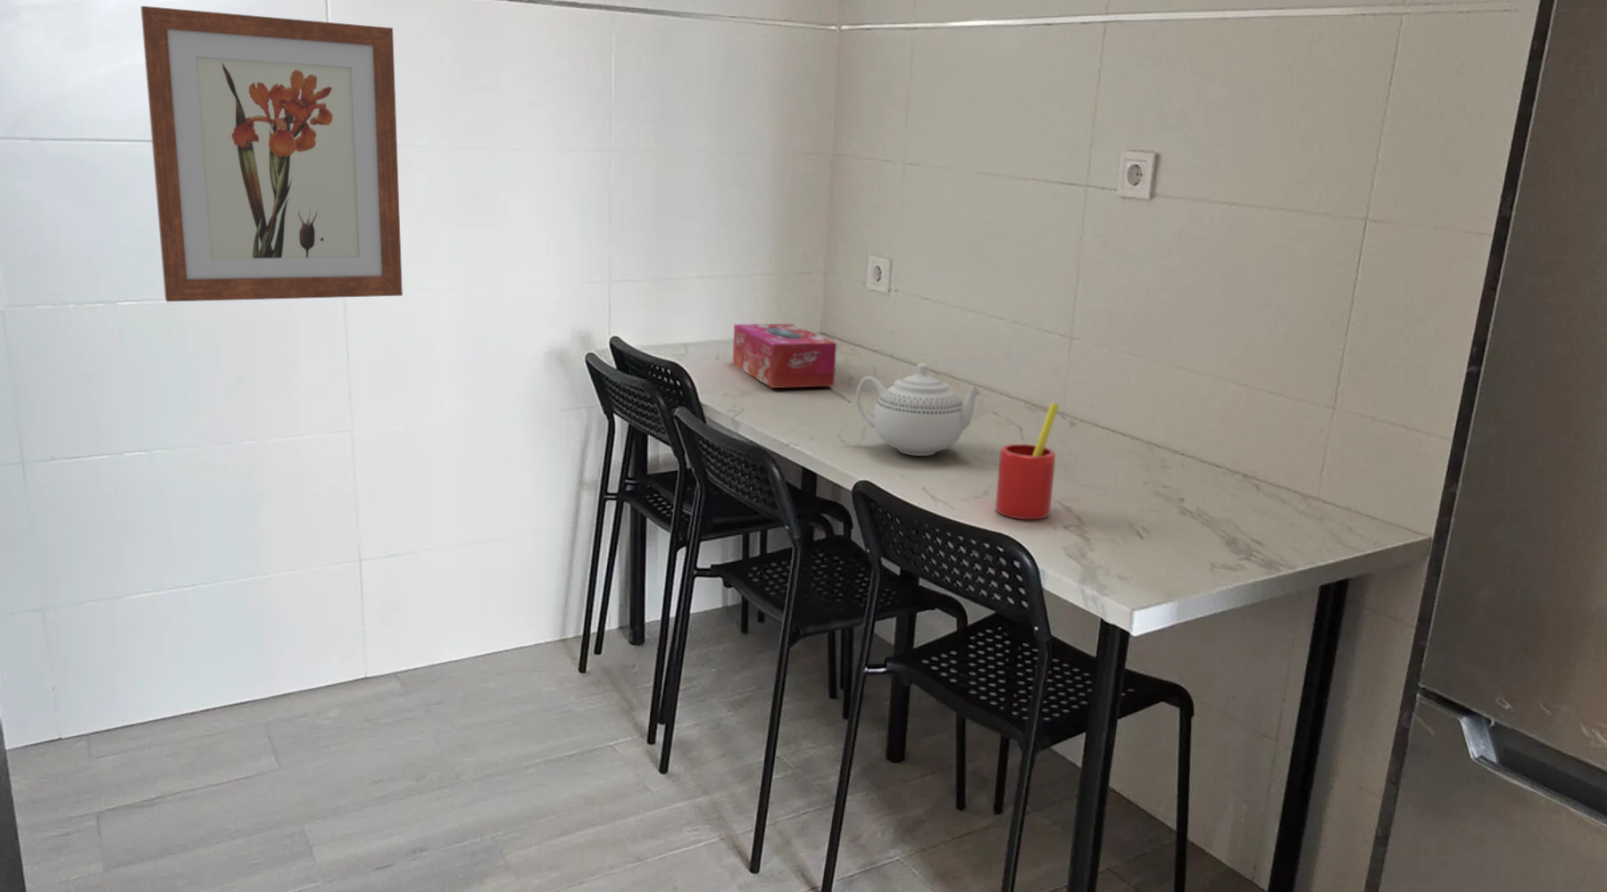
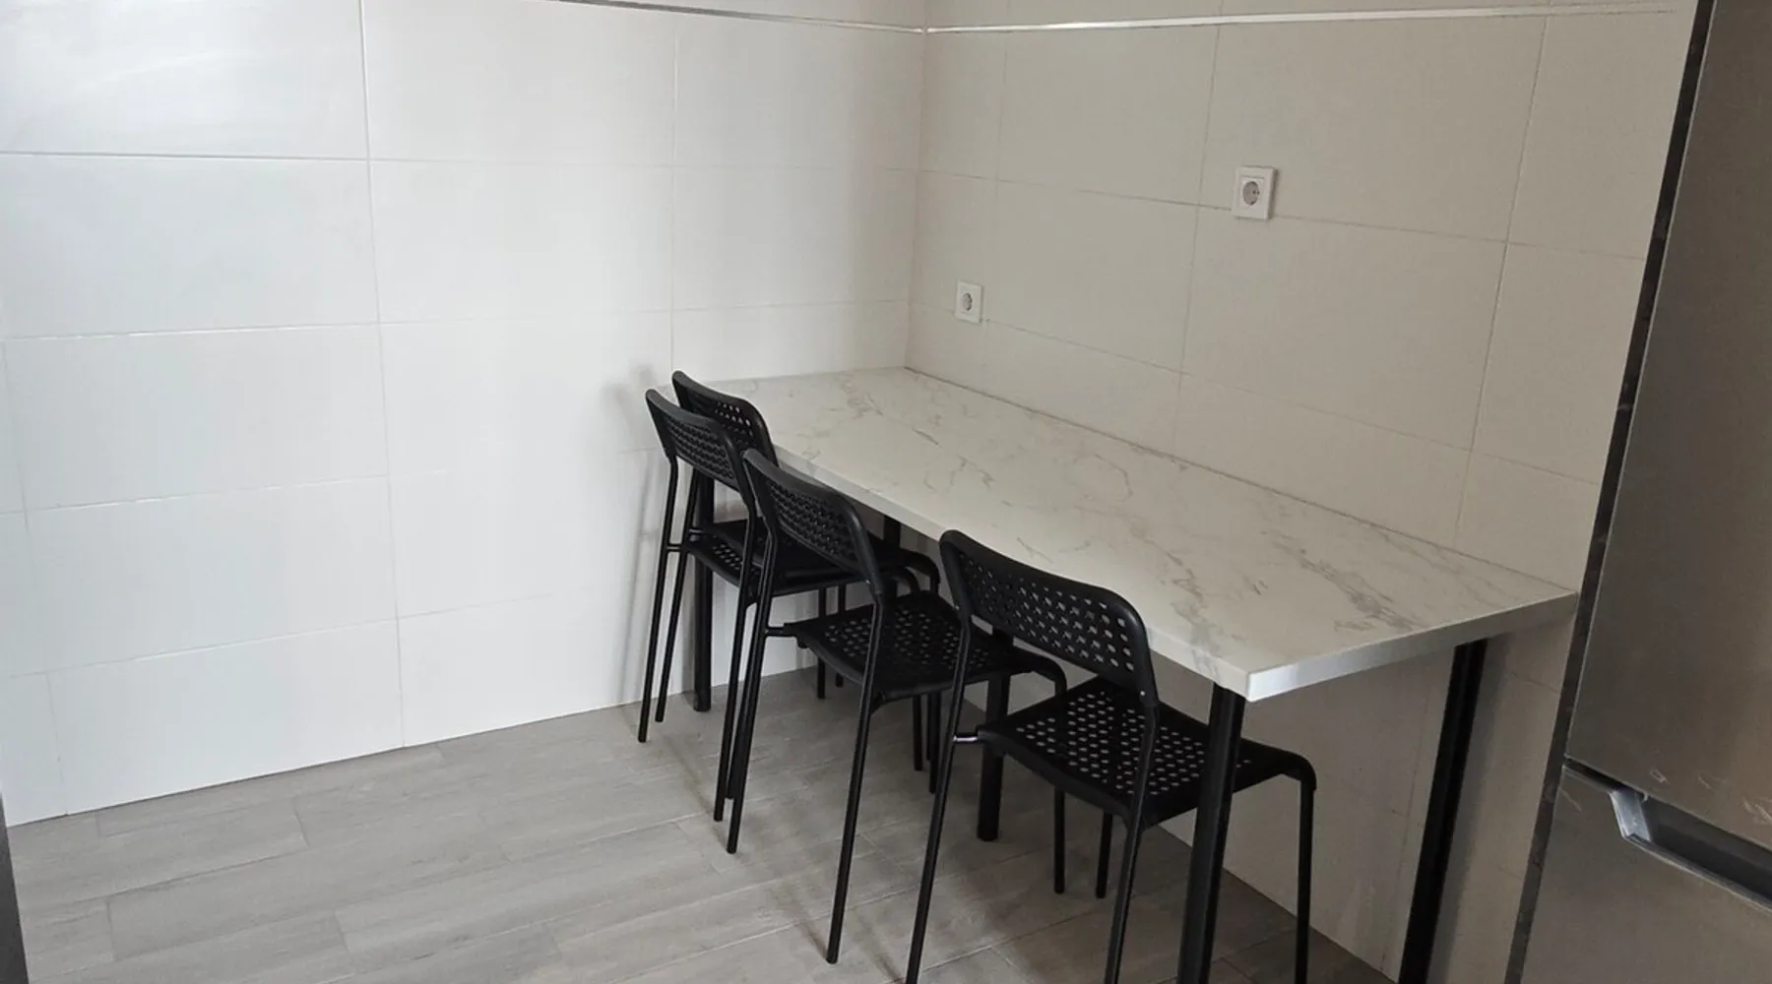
- teapot [855,363,982,457]
- wall art [141,5,403,302]
- straw [995,401,1061,520]
- tissue box [732,323,838,389]
